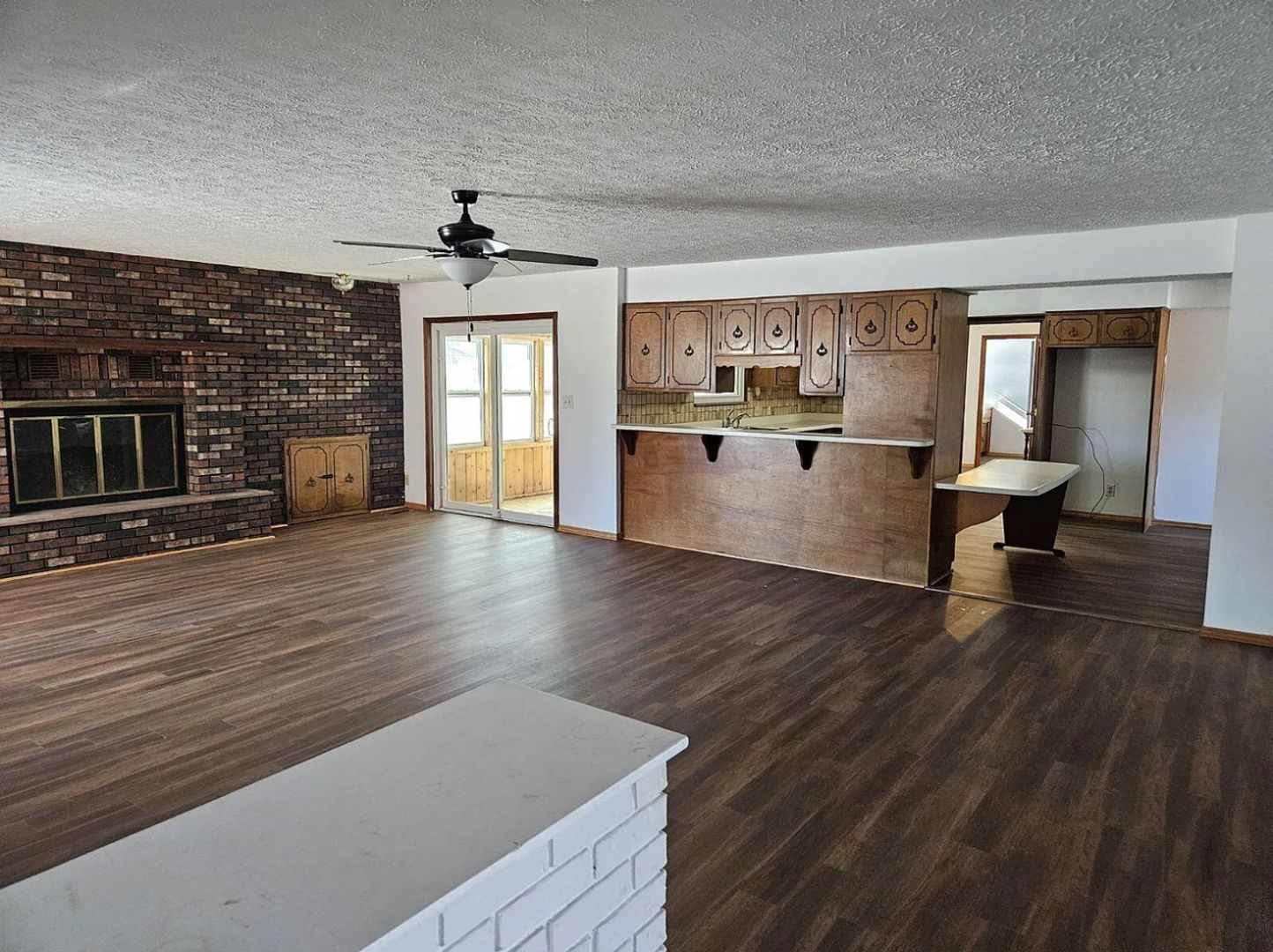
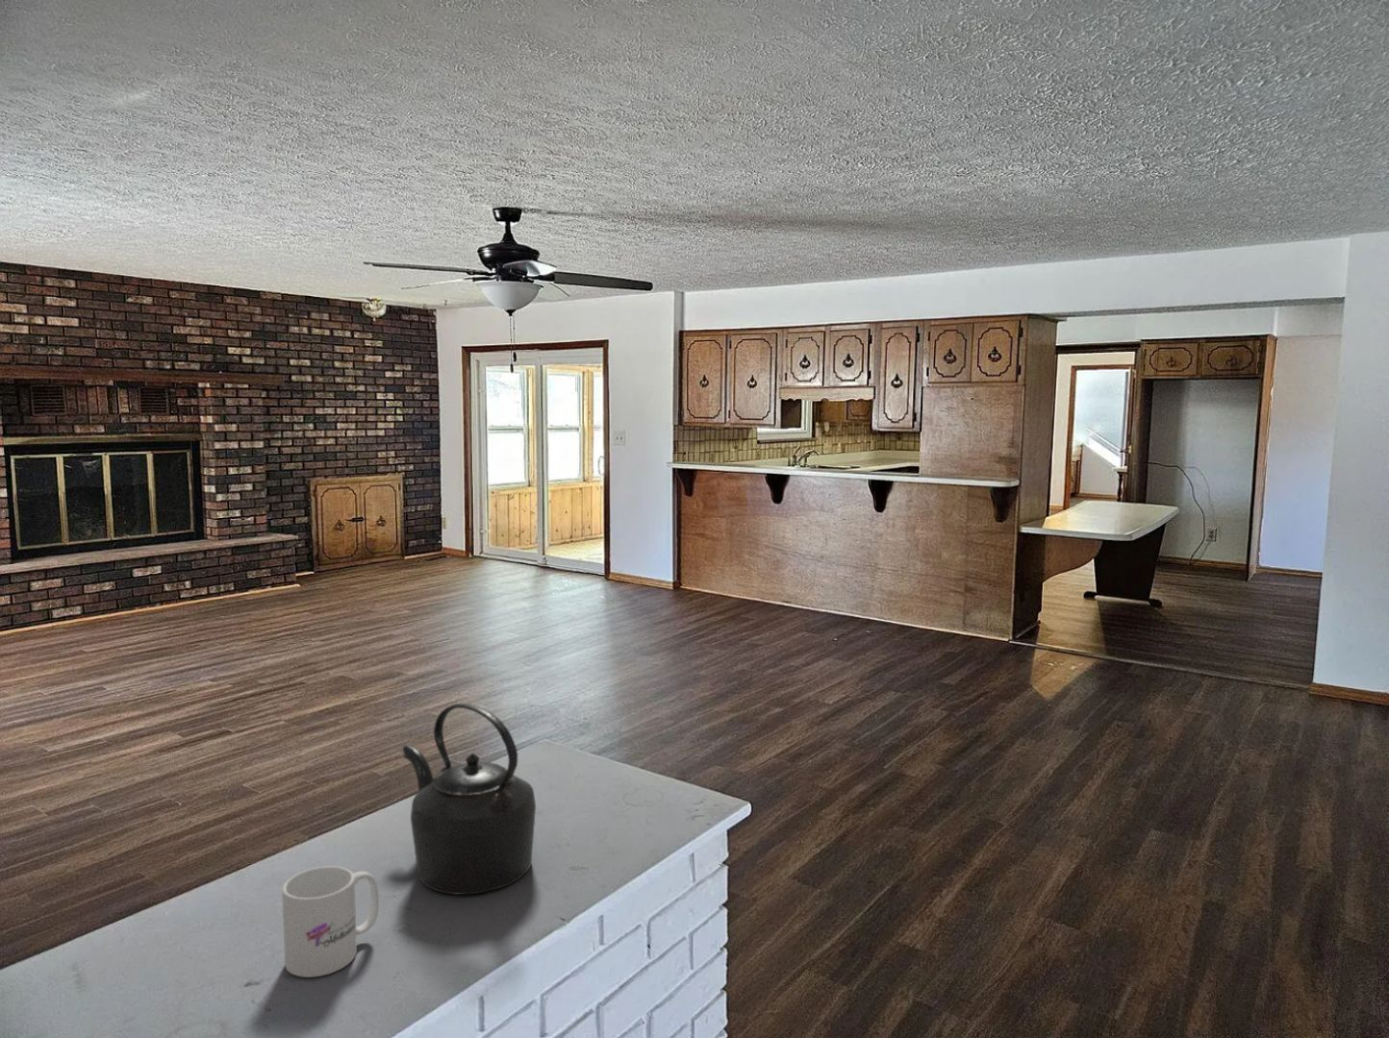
+ kettle [402,702,537,896]
+ mug [280,865,380,978]
